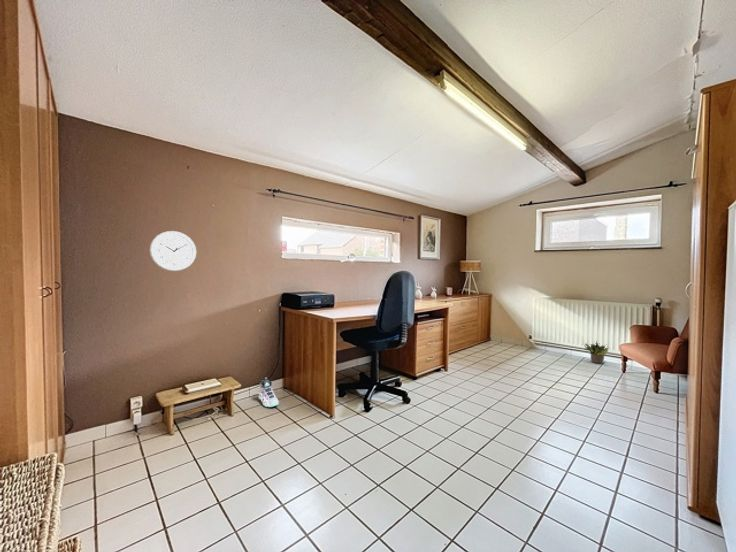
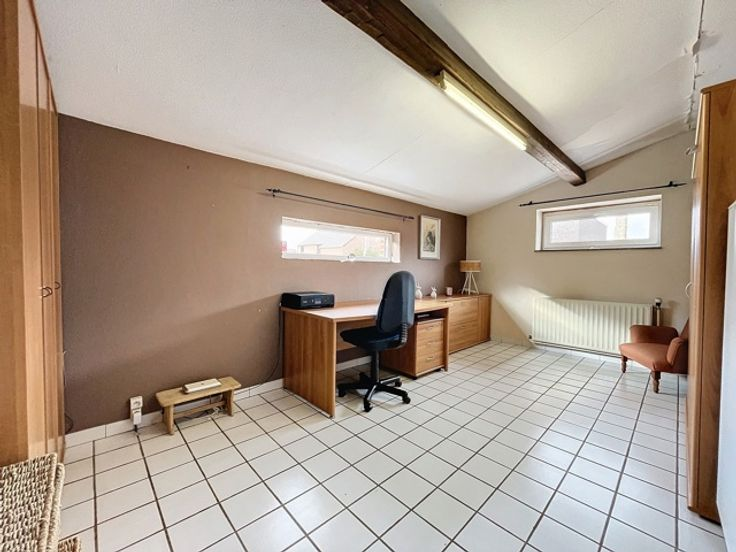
- wall clock [149,230,197,272]
- sneaker [258,376,280,408]
- potted plant [583,341,609,364]
